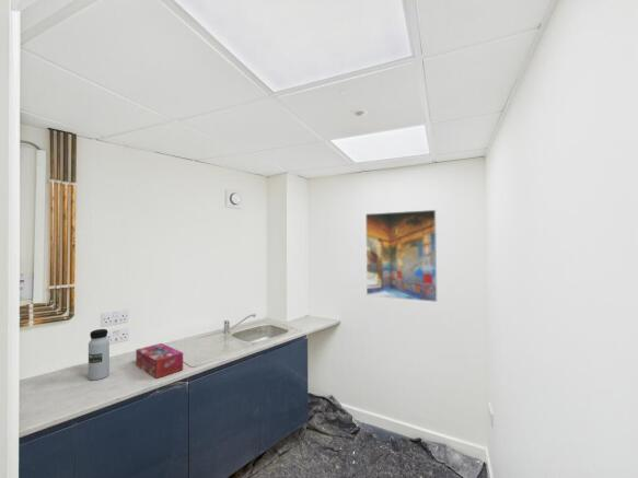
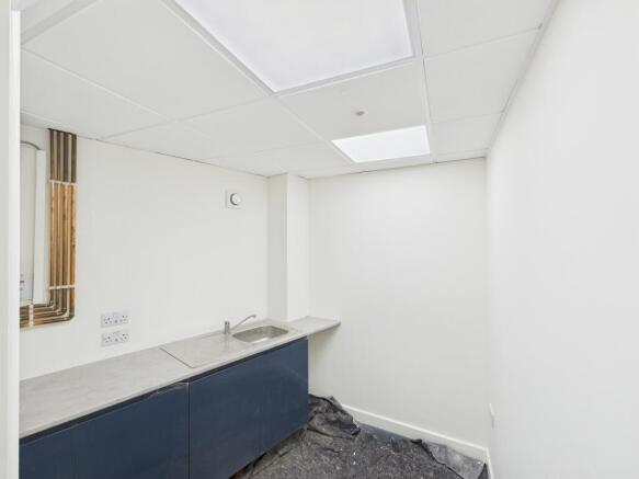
- water bottle [88,328,111,381]
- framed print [364,209,438,303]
- tissue box [135,342,184,380]
